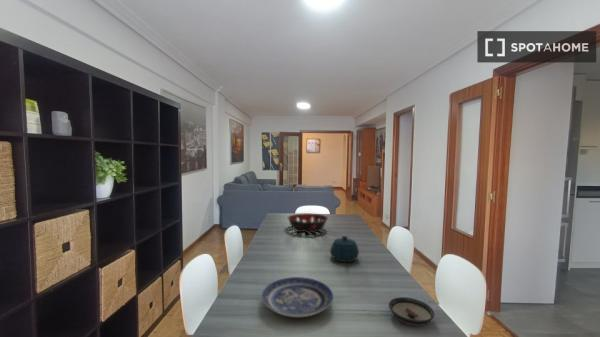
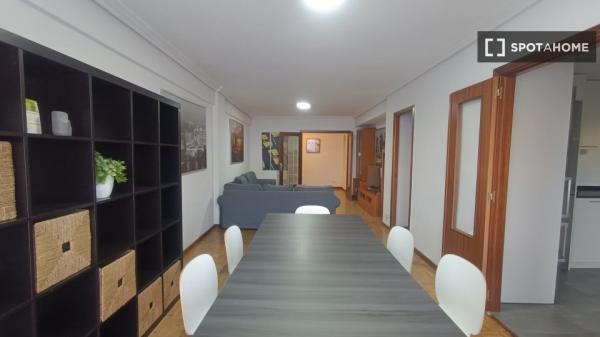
- teapot [329,235,360,263]
- plate [261,276,334,318]
- saucer [388,296,435,327]
- decorative bowl [287,212,329,234]
